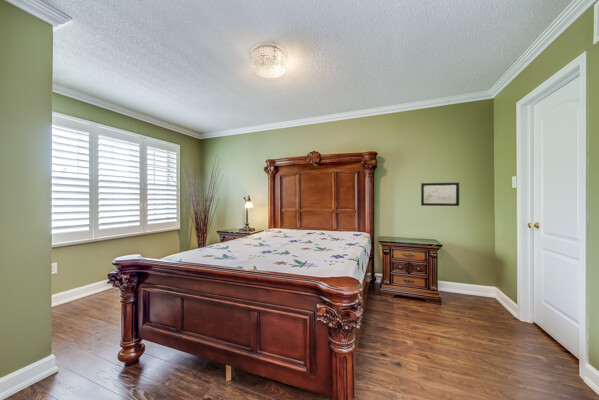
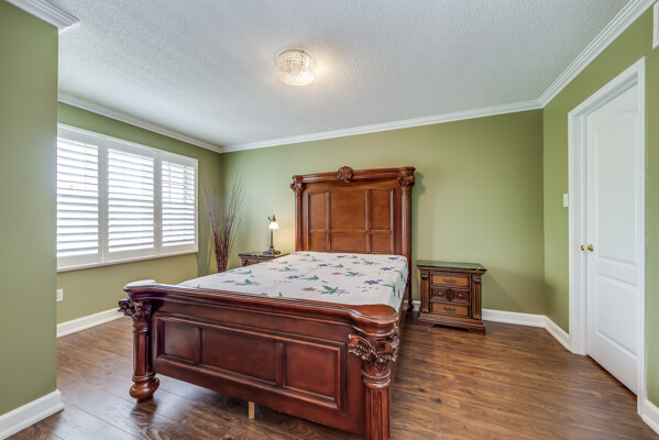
- wall art [420,181,460,207]
